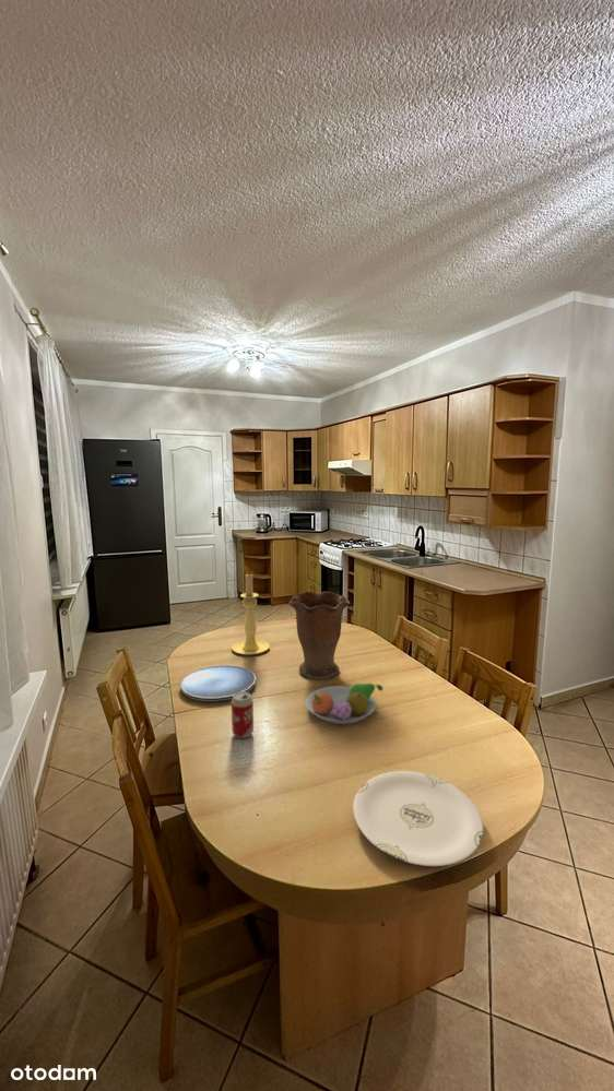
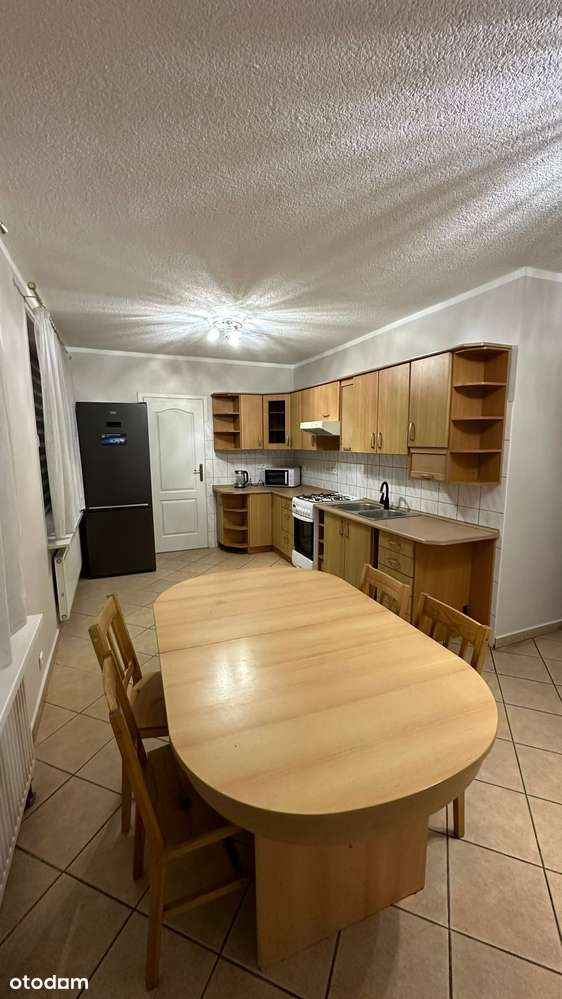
- plate [352,770,484,867]
- beverage can [231,691,255,739]
- plate [180,664,257,702]
- candle holder [231,573,271,656]
- vase [288,591,351,680]
- fruit bowl [305,683,385,725]
